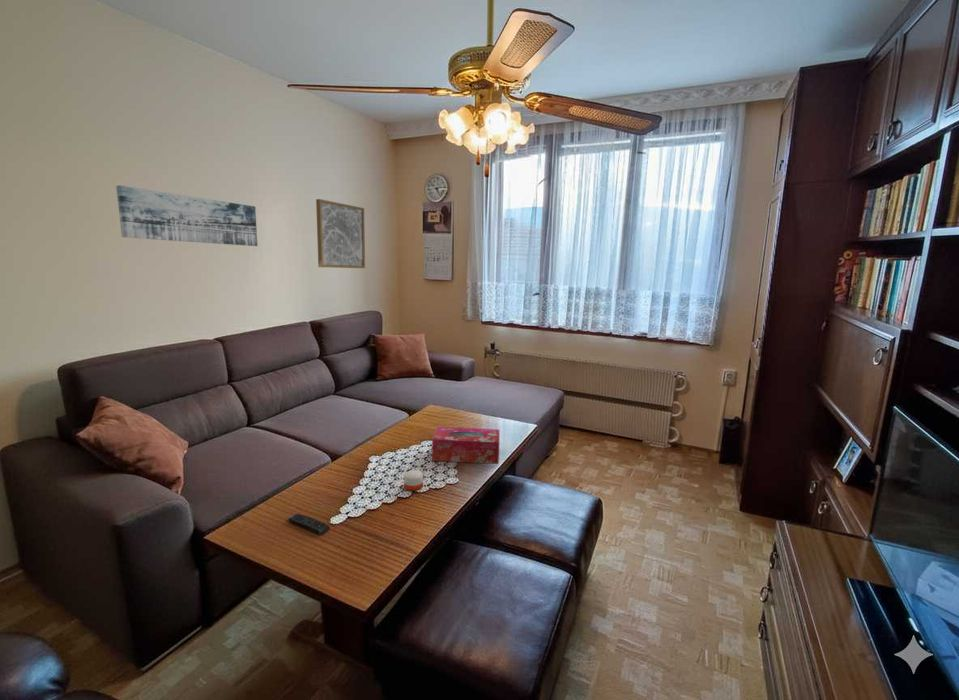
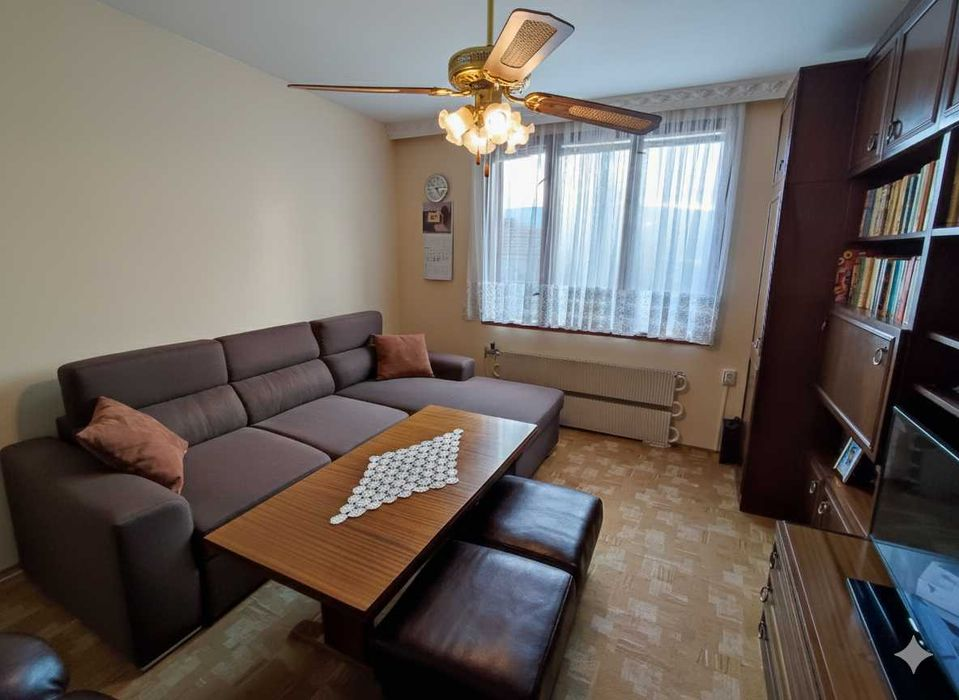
- candle [403,469,424,491]
- wall art [115,184,259,247]
- tissue box [431,426,500,465]
- wall art [315,198,366,269]
- remote control [288,513,331,536]
